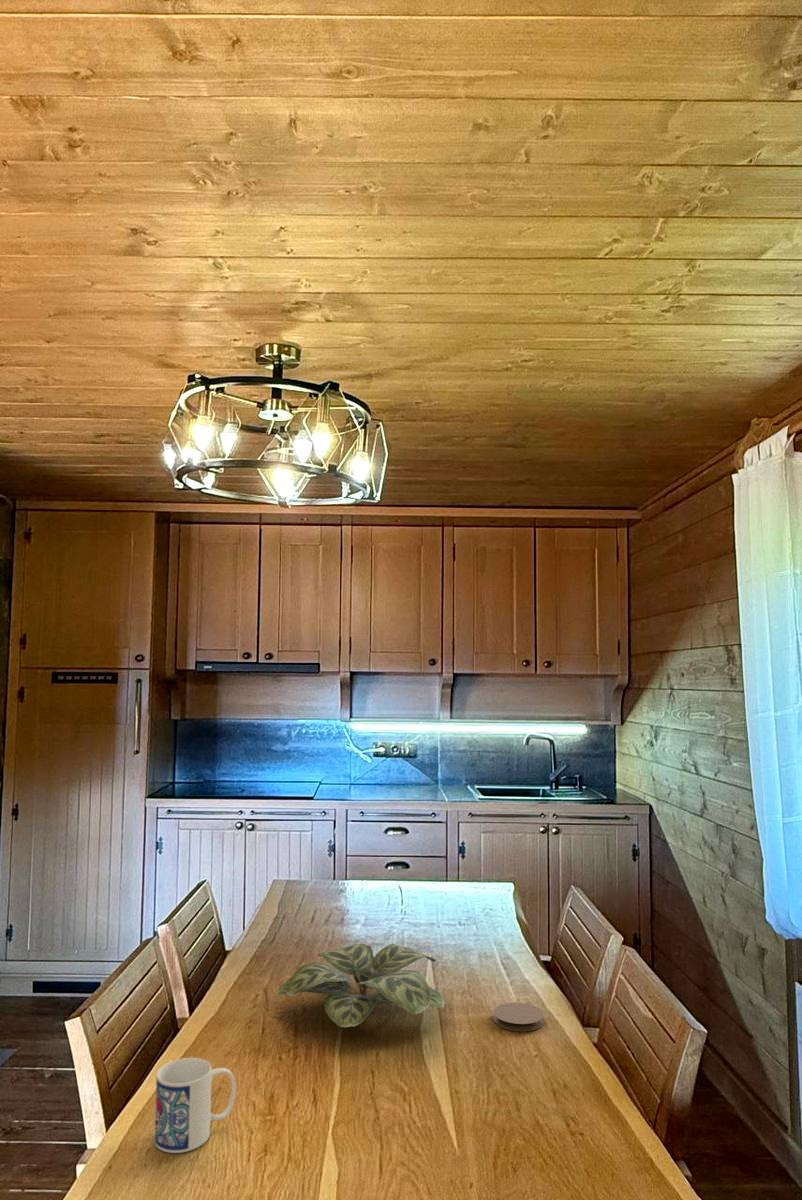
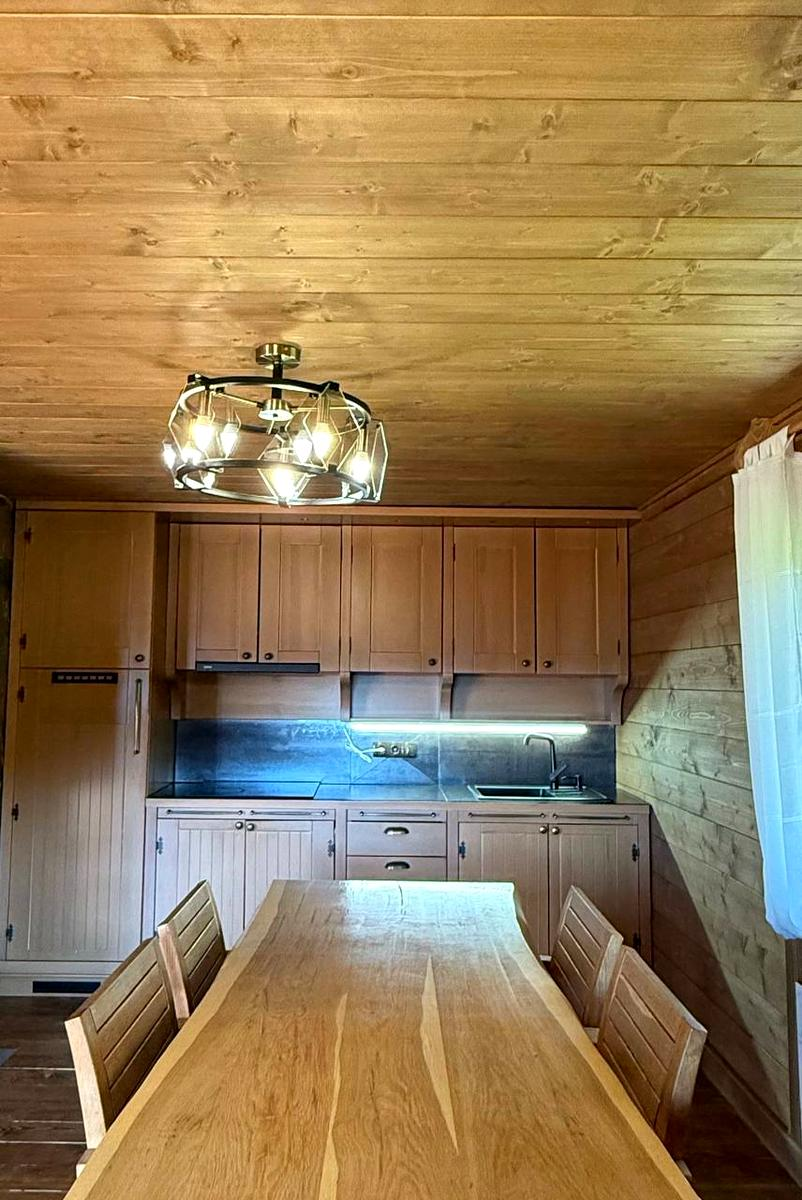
- coaster [492,1001,545,1032]
- mug [154,1057,237,1154]
- plant [275,943,446,1028]
